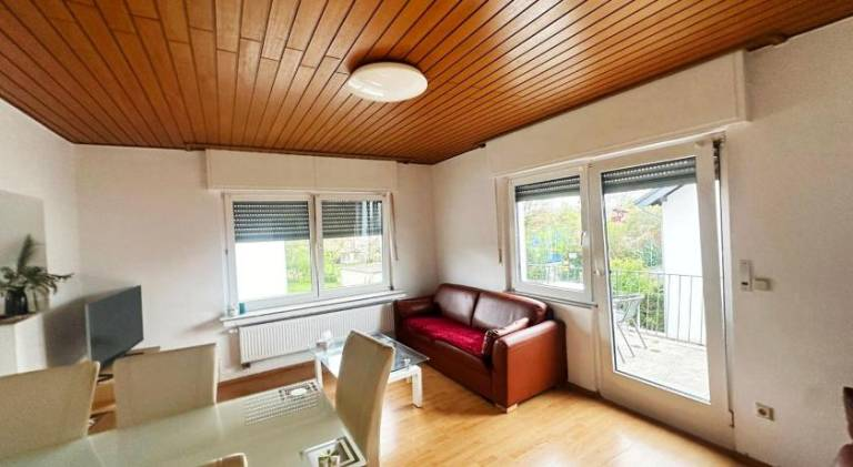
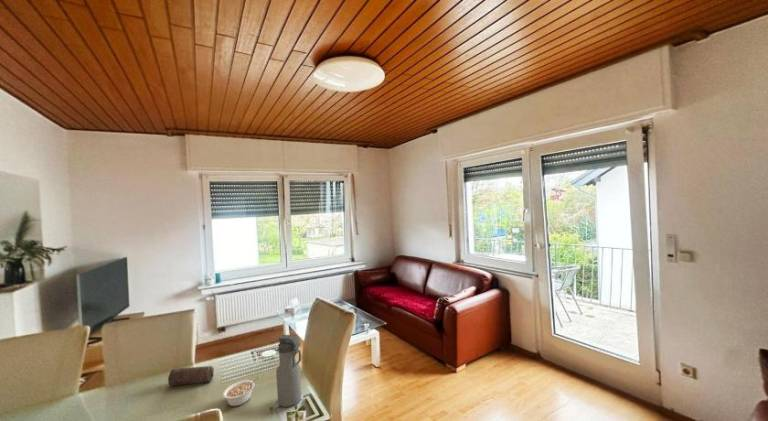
+ water bottle [275,334,302,408]
+ candle [167,365,215,386]
+ legume [222,376,260,407]
